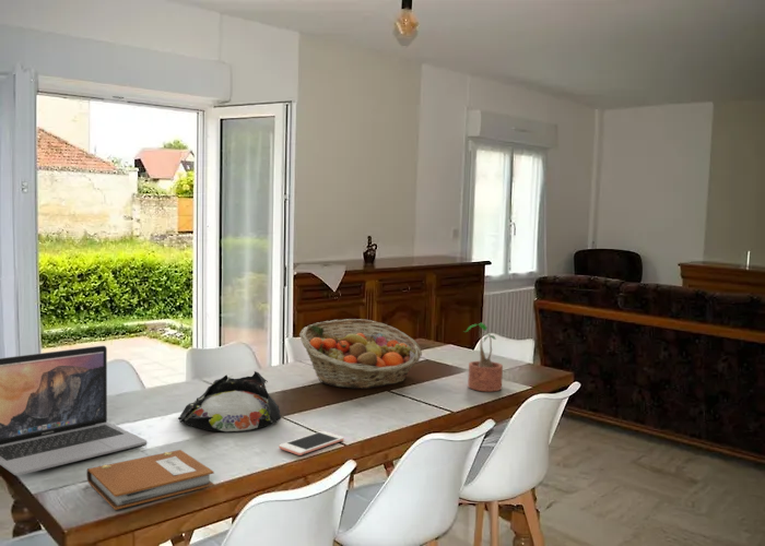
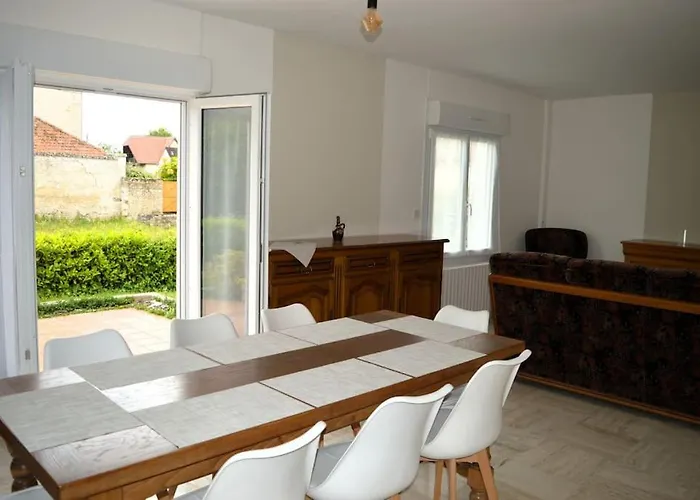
- potted plant [461,322,504,392]
- notebook [85,449,215,511]
- plate [177,370,282,432]
- laptop [0,345,148,476]
- cell phone [278,430,345,456]
- fruit basket [298,318,423,390]
